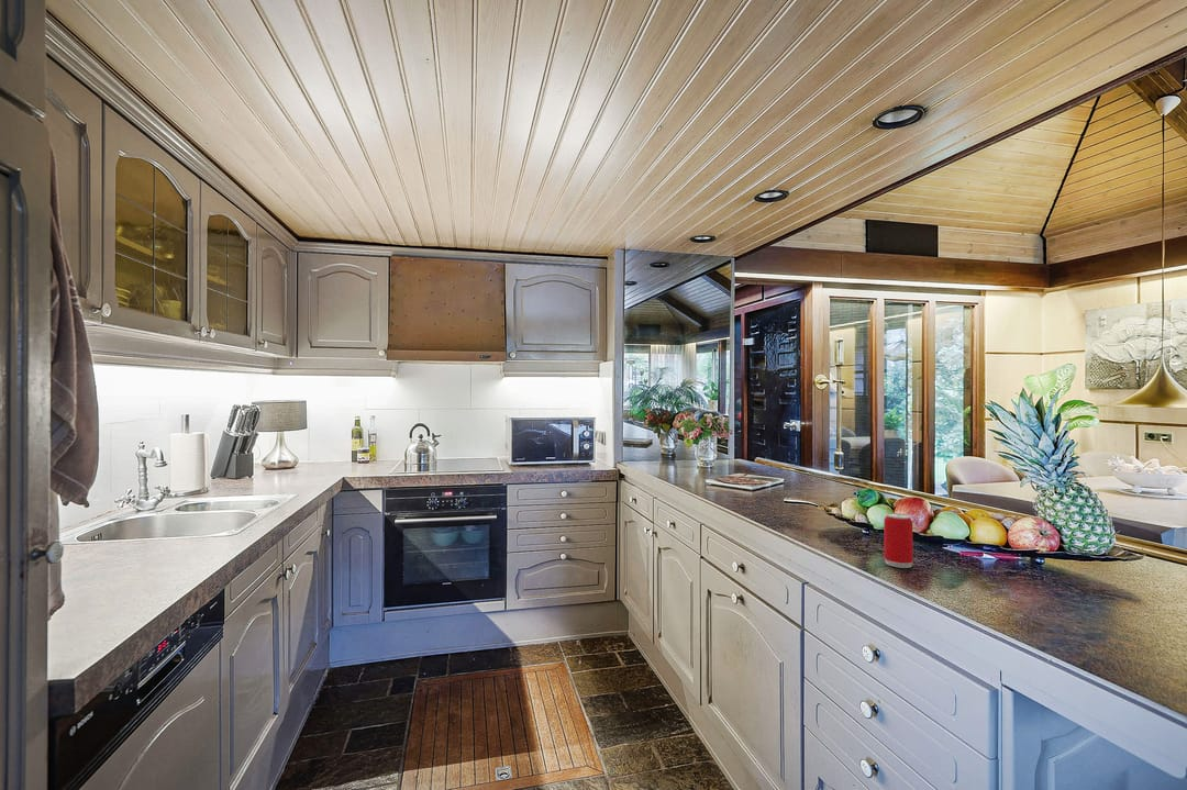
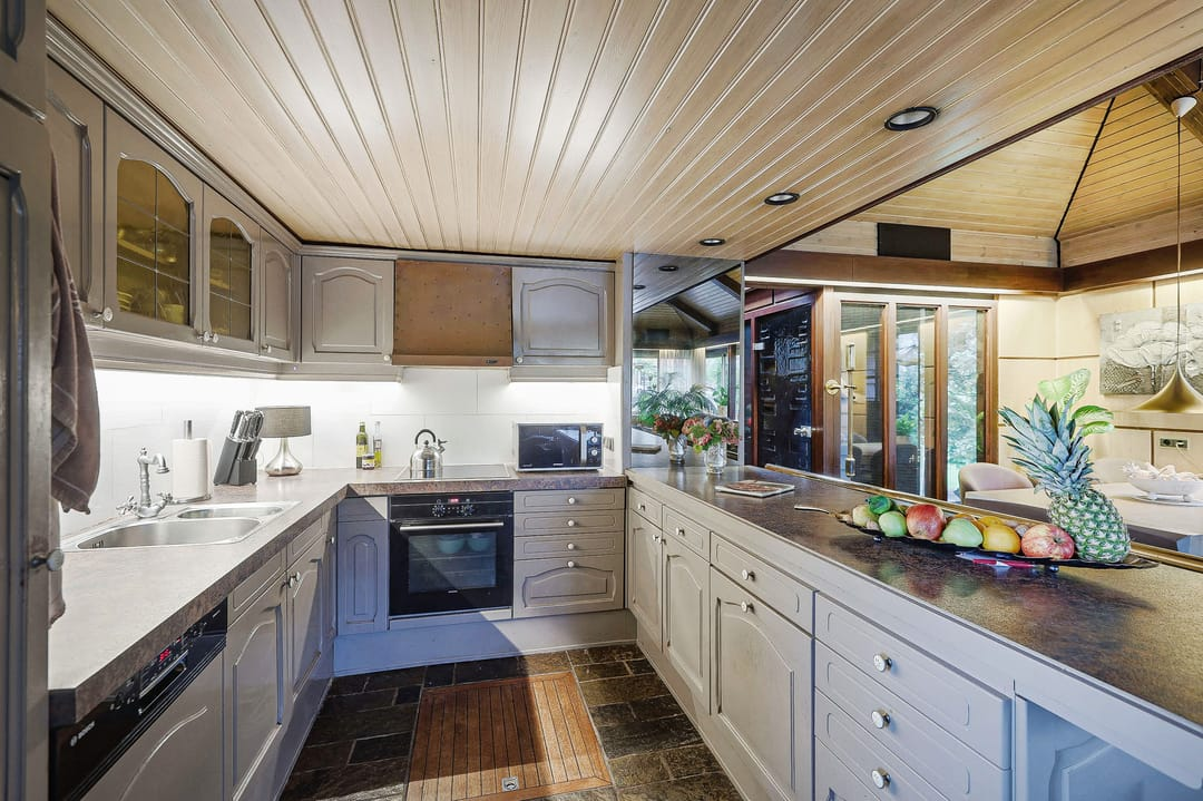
- beverage can [883,512,914,569]
